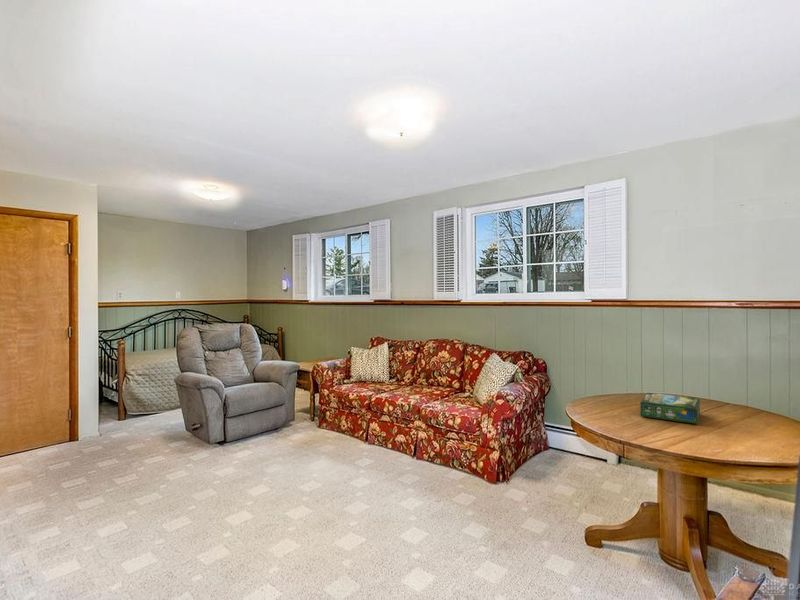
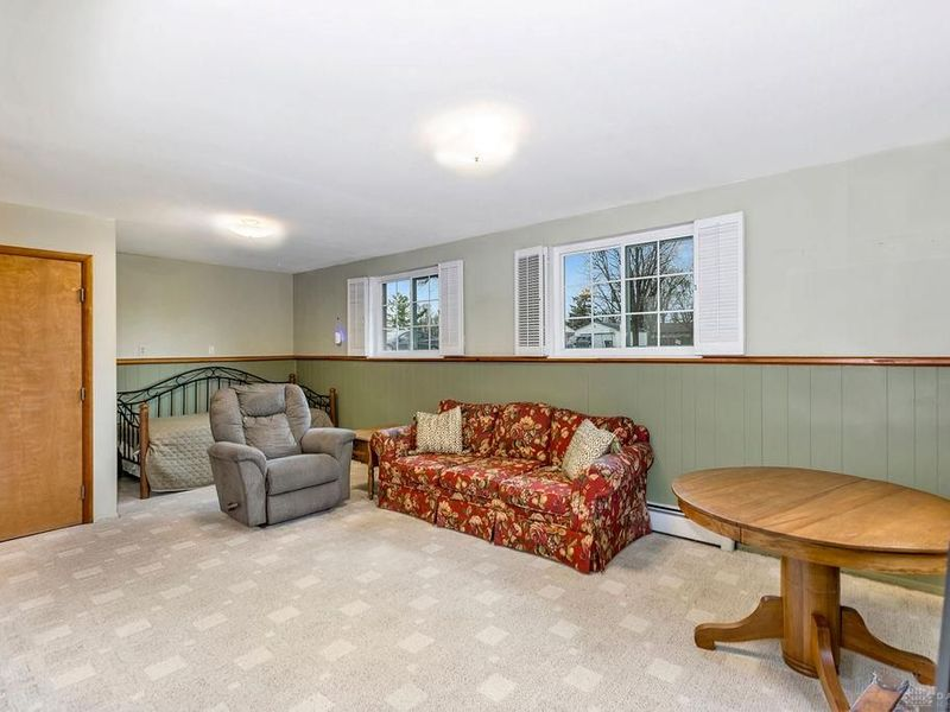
- board game [639,392,701,425]
